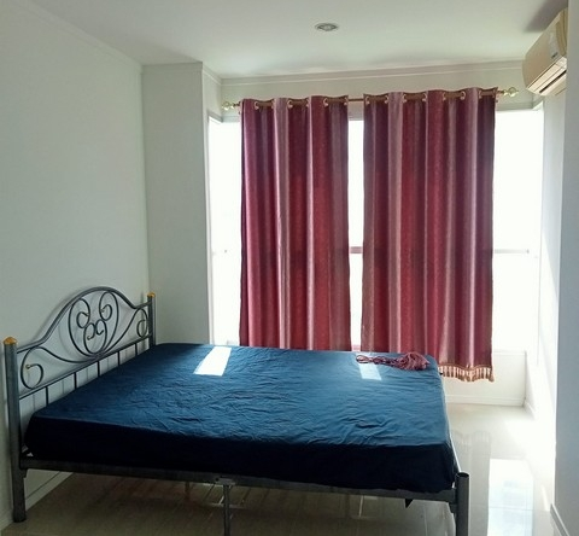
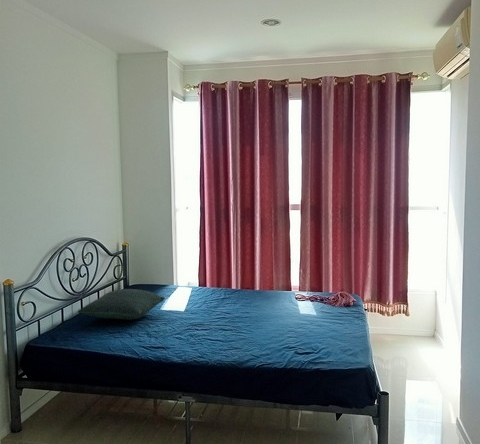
+ pillow [77,288,166,321]
